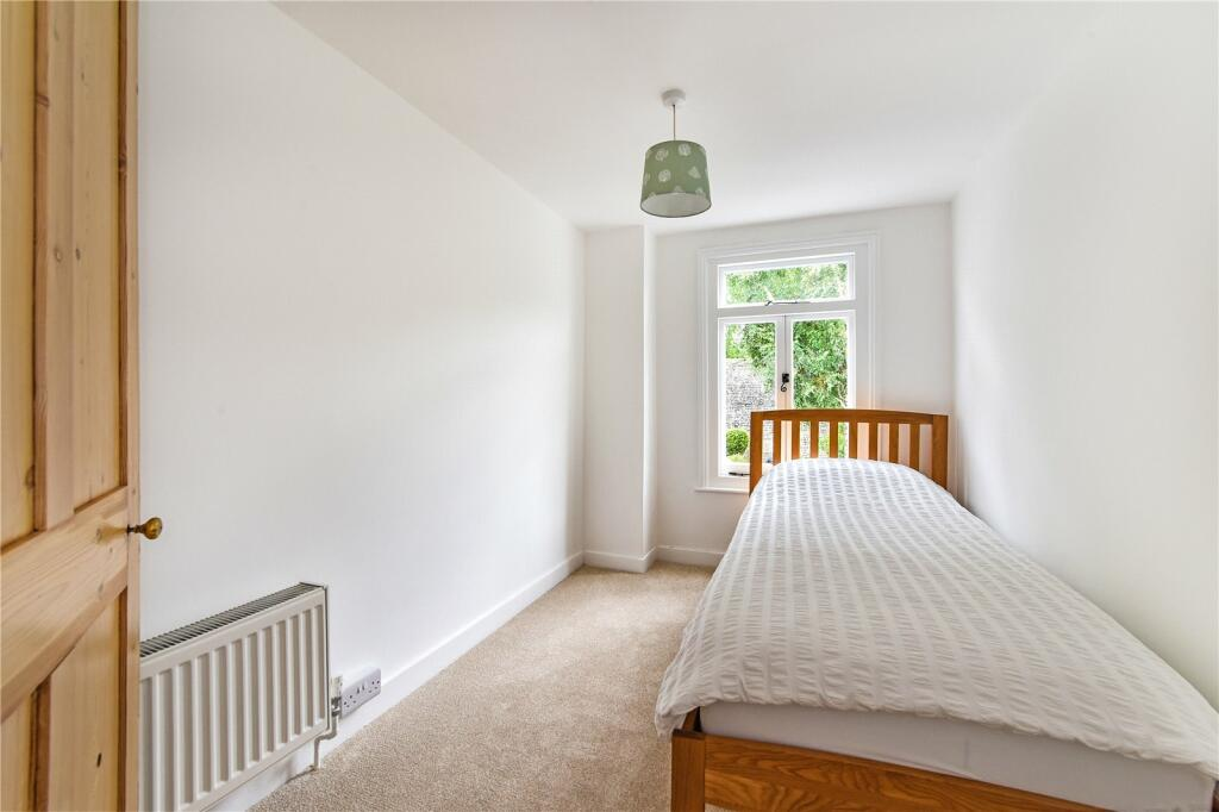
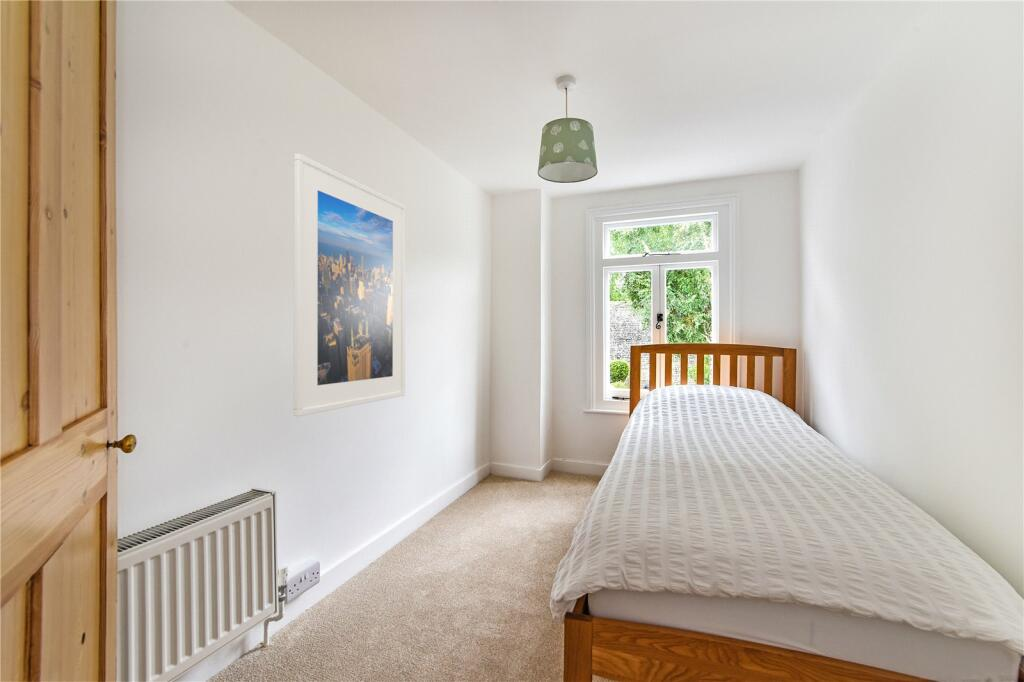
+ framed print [293,152,406,417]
